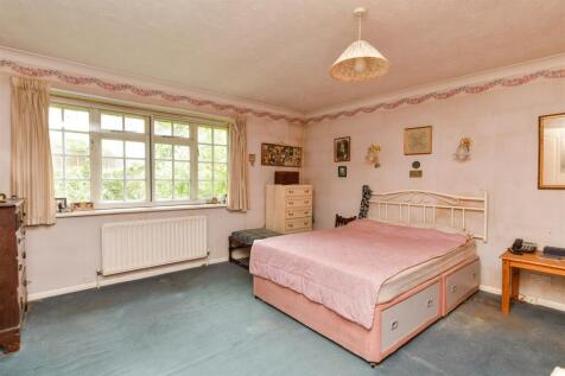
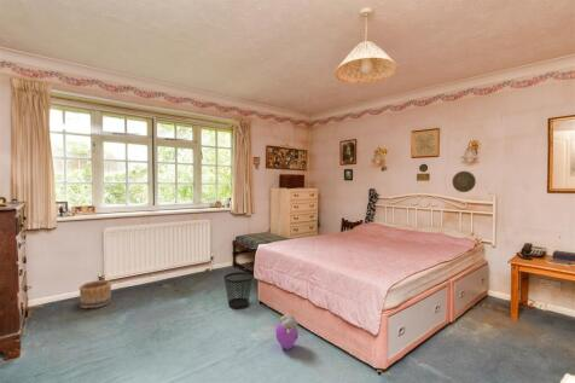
+ basket [79,279,112,309]
+ plush toy [274,312,300,350]
+ wastebasket [223,271,254,309]
+ decorative plate [451,170,477,193]
